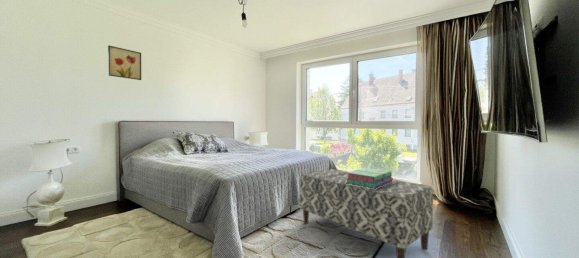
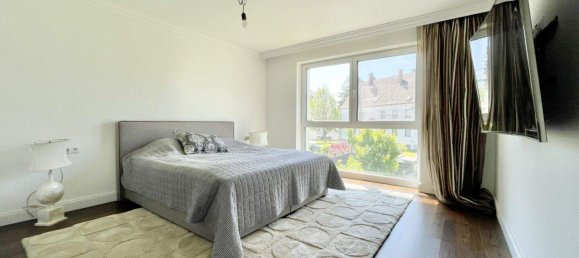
- wall art [107,45,142,81]
- stack of books [346,167,394,189]
- bench [298,168,434,258]
